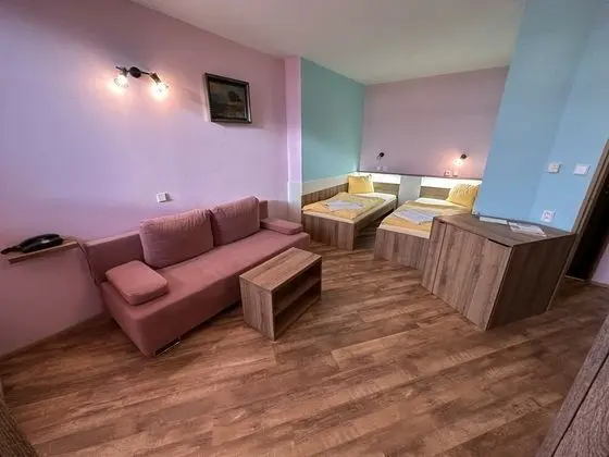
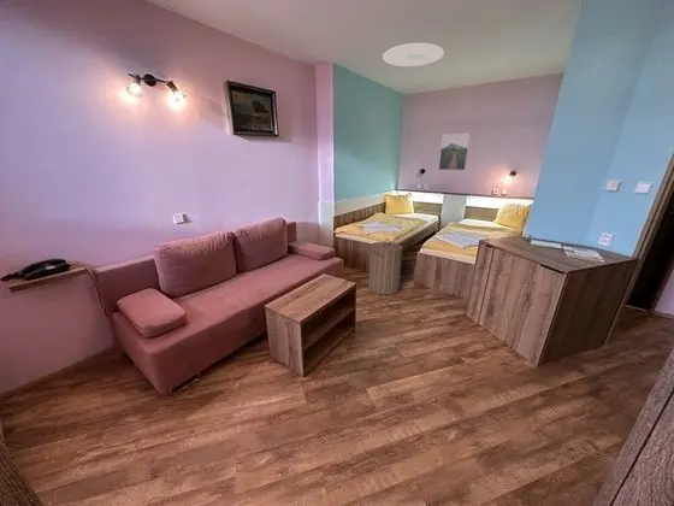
+ ceiling light [382,42,445,67]
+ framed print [437,131,472,171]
+ laundry hamper [367,237,404,296]
